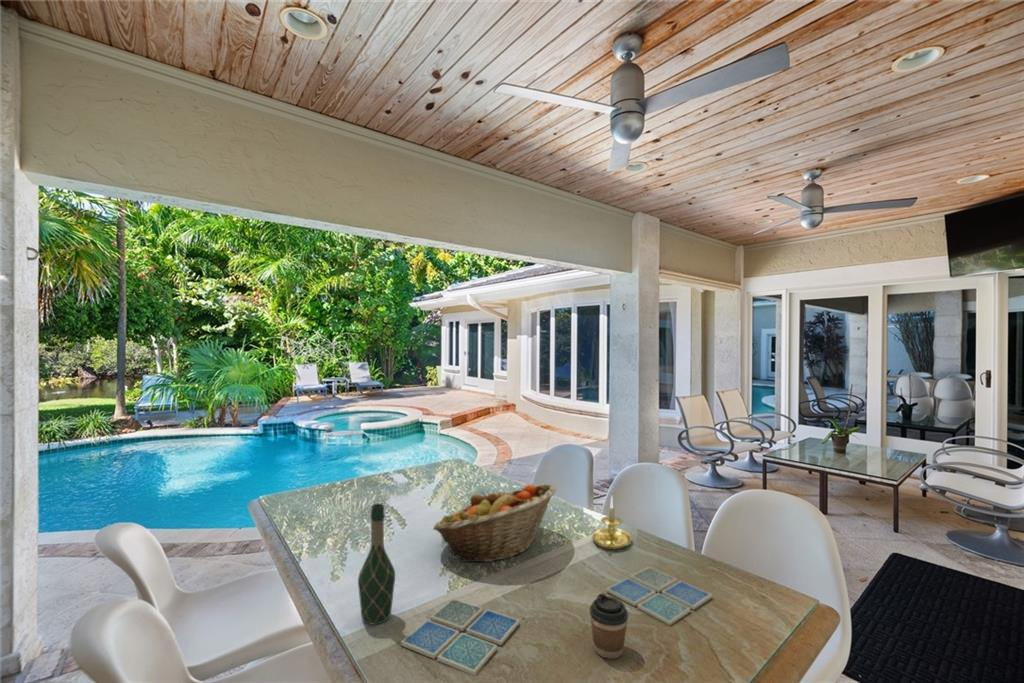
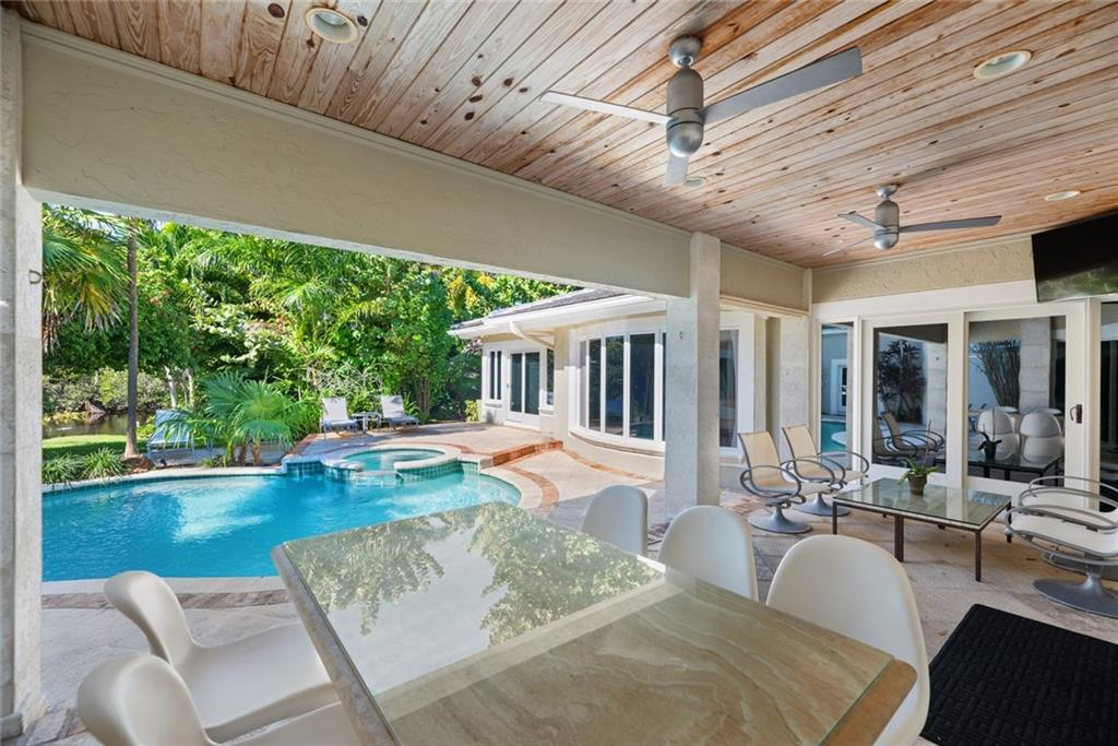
- wine bottle [357,502,396,626]
- candle holder [591,494,632,551]
- fruit basket [432,483,556,563]
- drink coaster [400,597,521,677]
- coffee cup [589,592,629,660]
- drink coaster [605,566,713,627]
